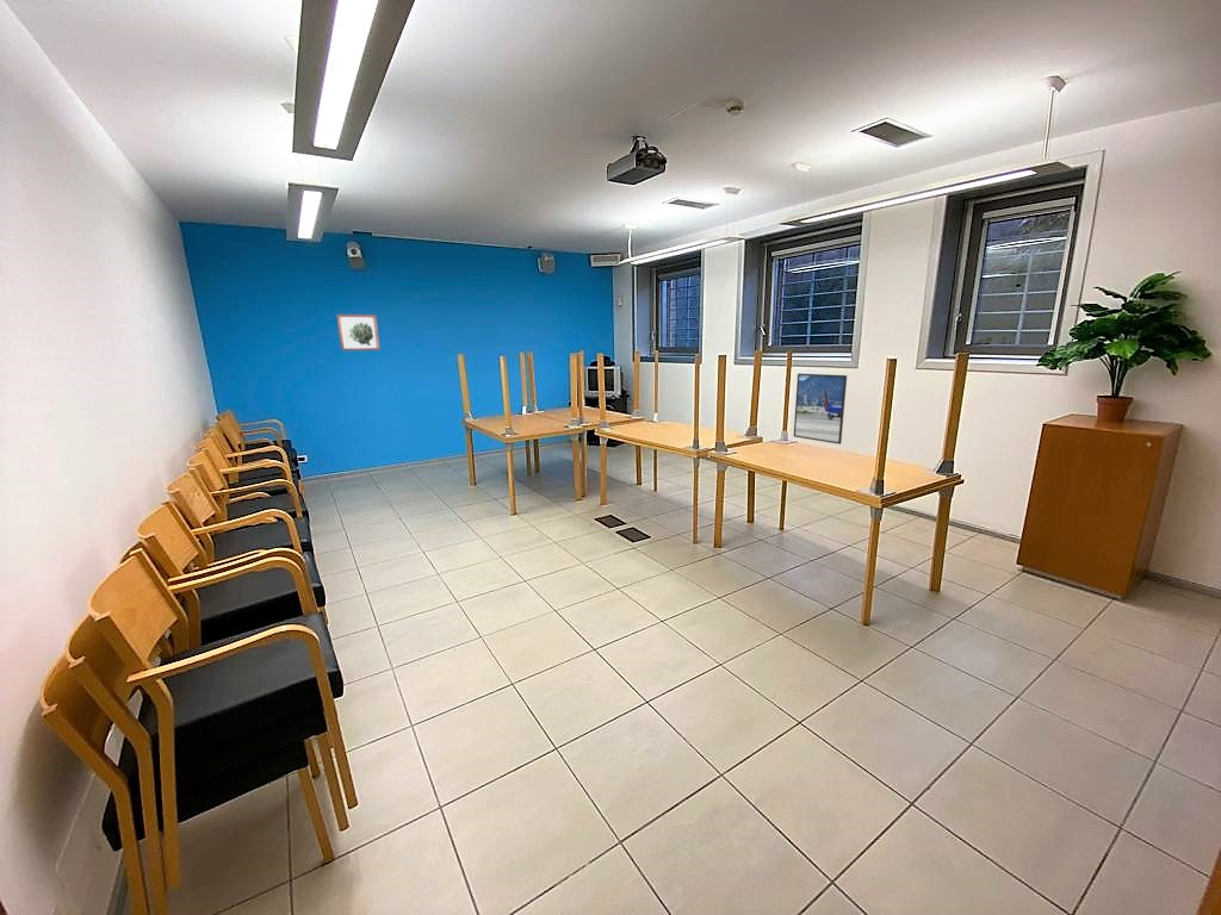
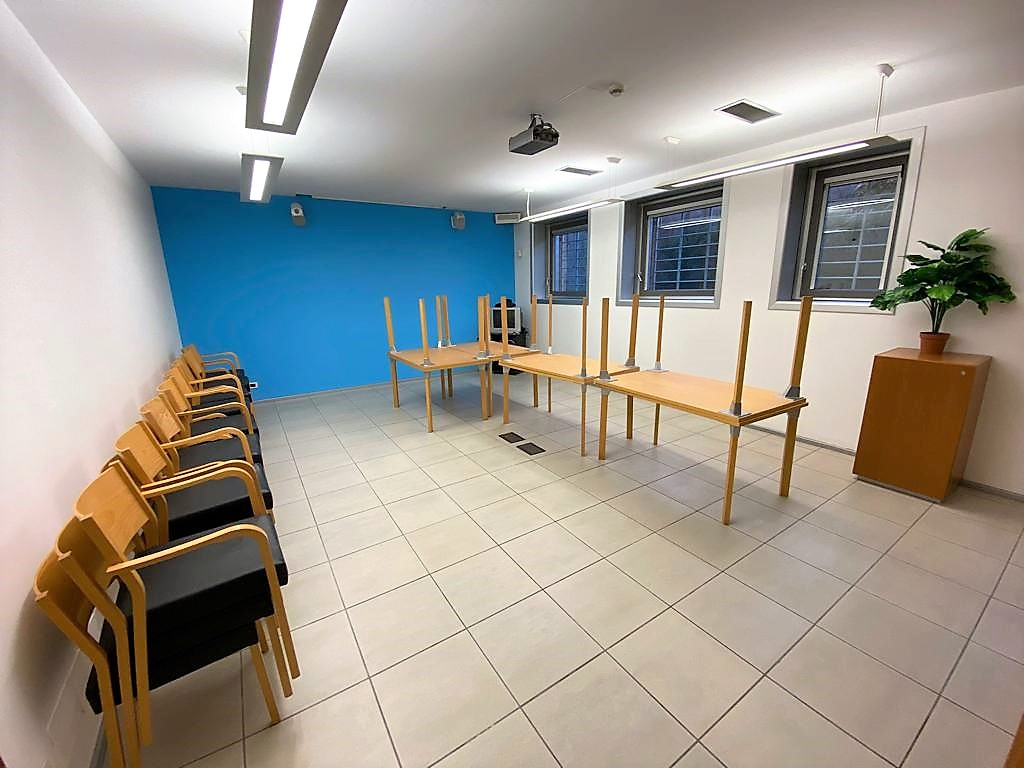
- wall art [336,313,382,351]
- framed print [793,373,848,446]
